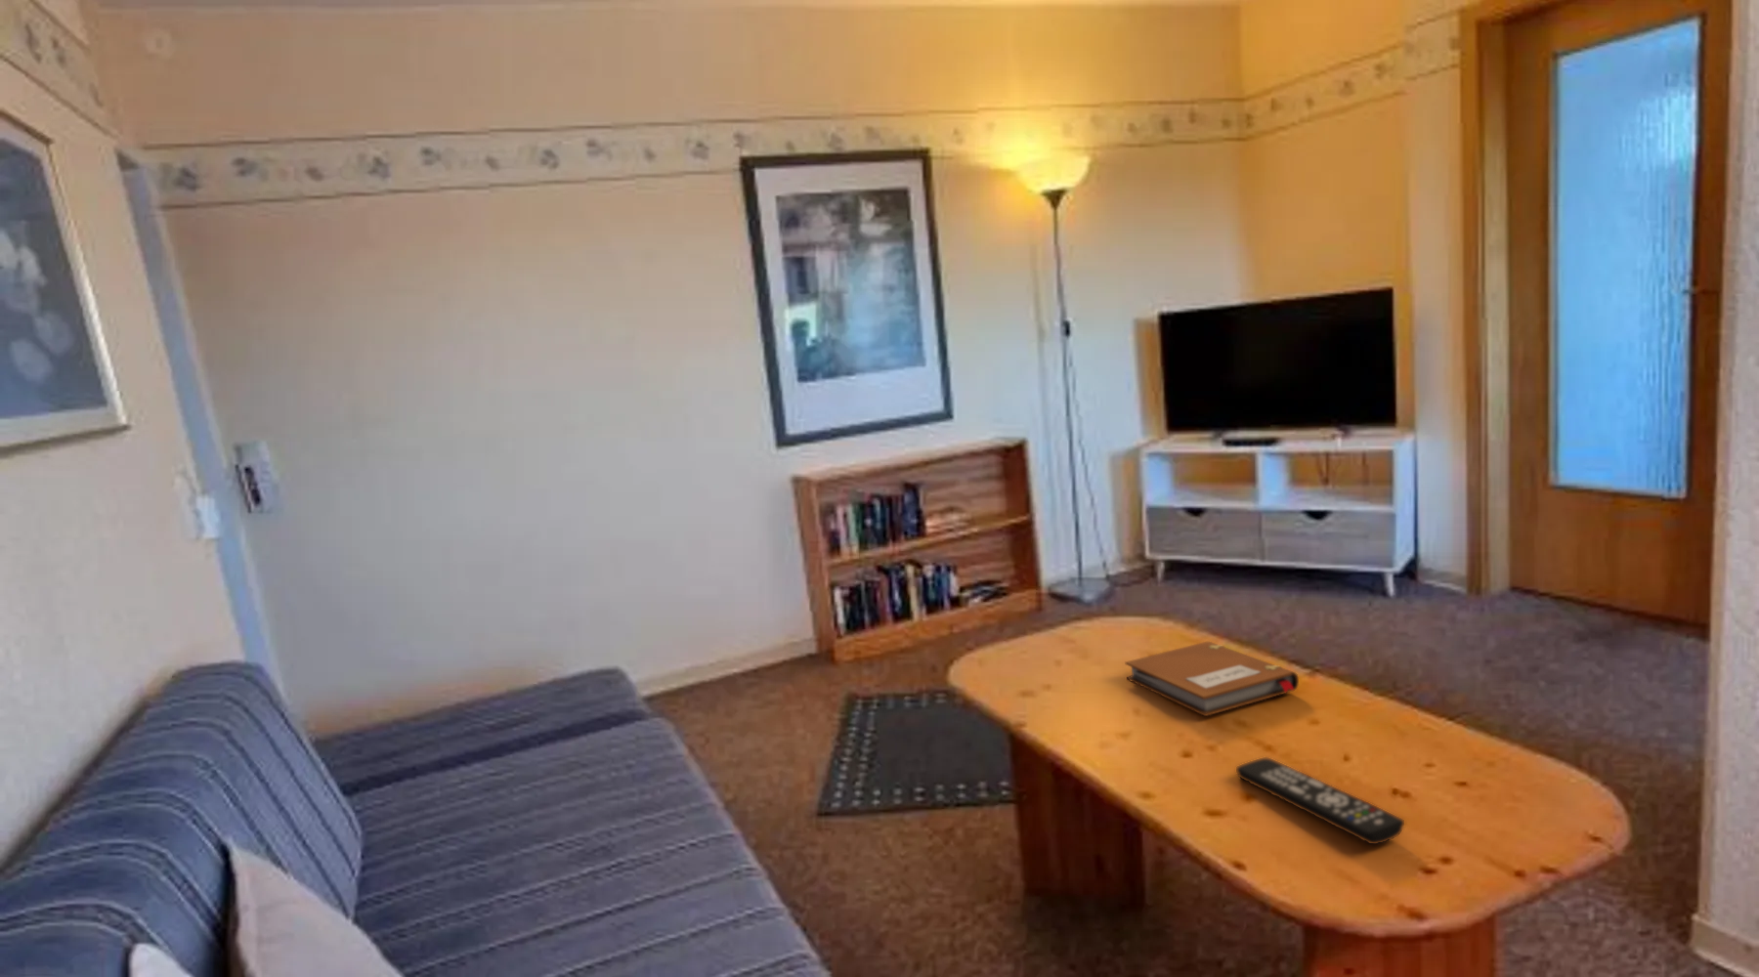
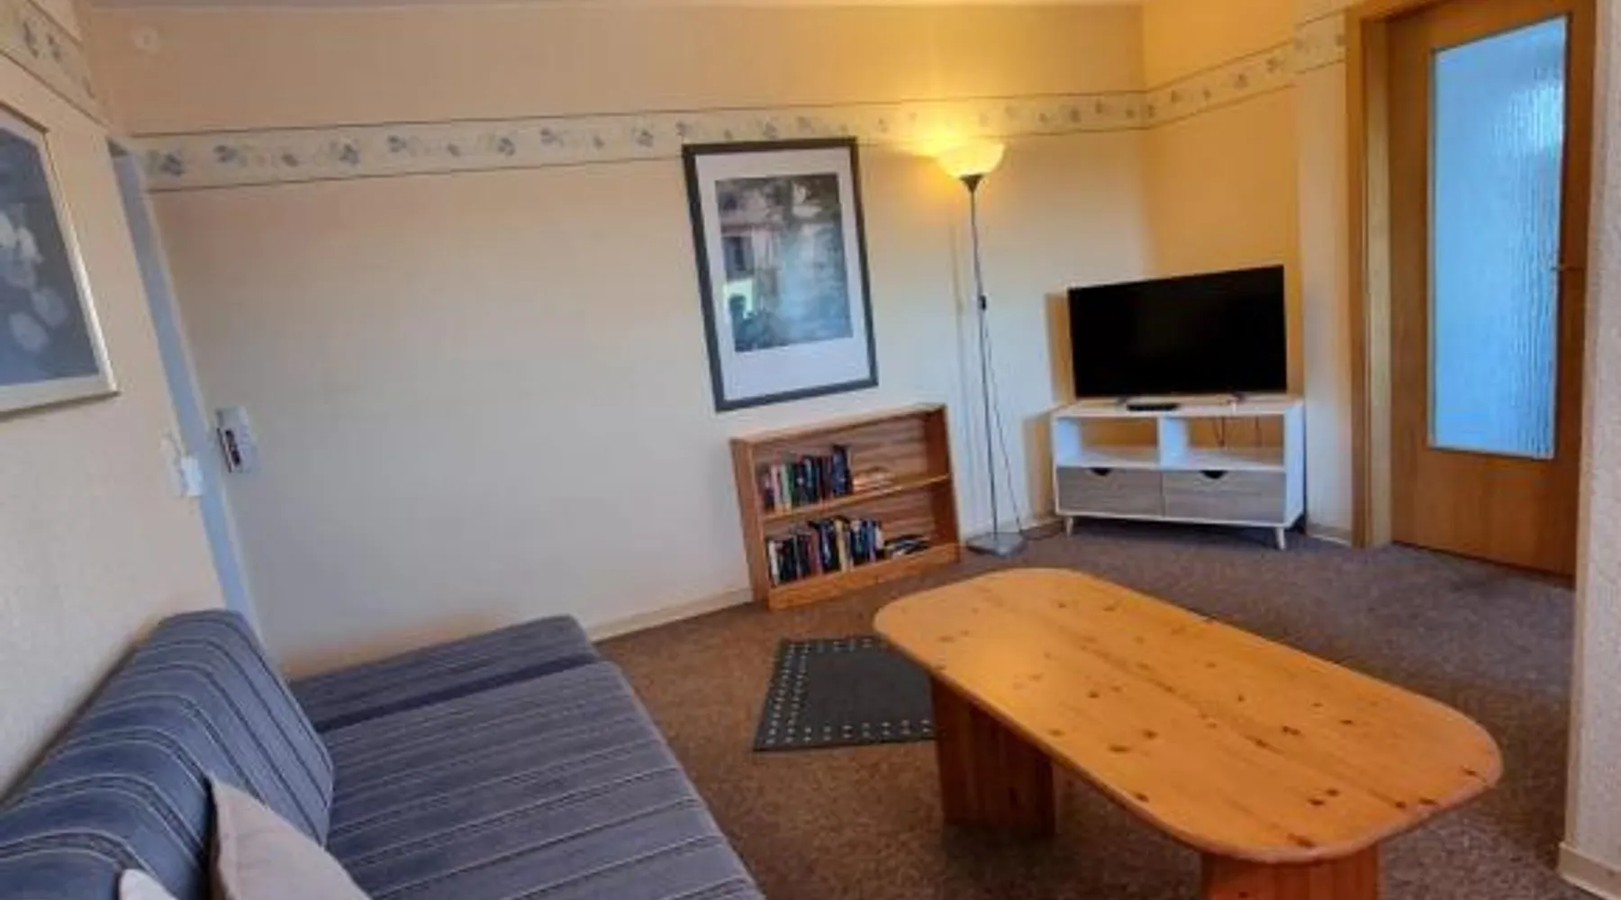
- notebook [1124,641,1299,717]
- remote control [1236,756,1405,845]
